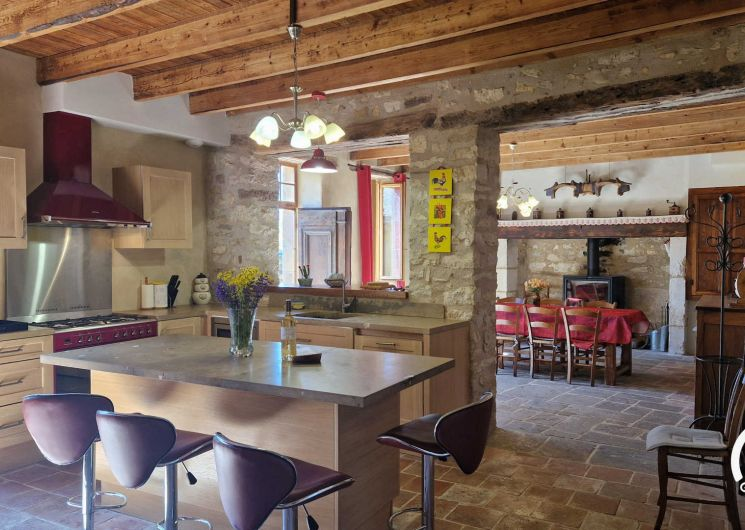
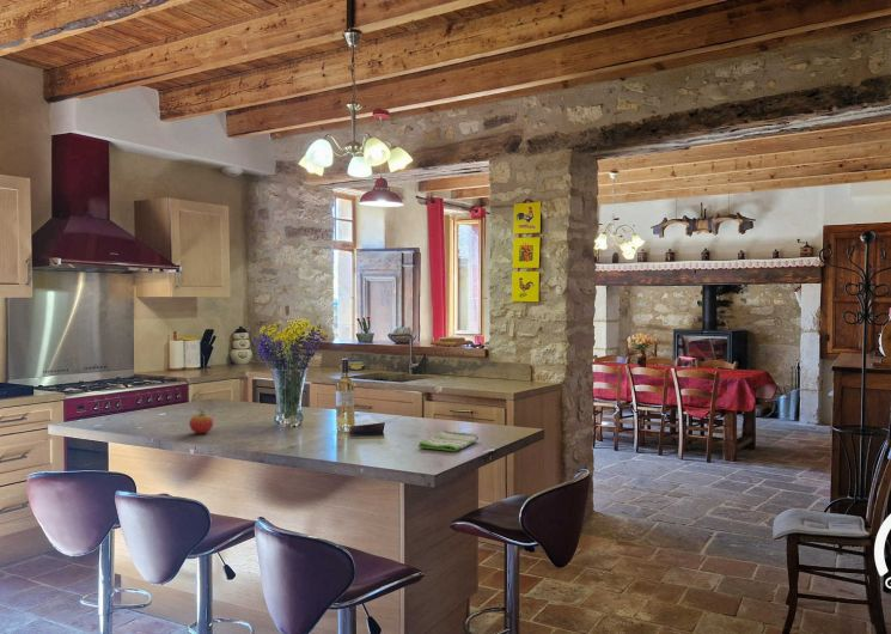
+ fruit [188,408,214,435]
+ dish towel [417,429,480,452]
